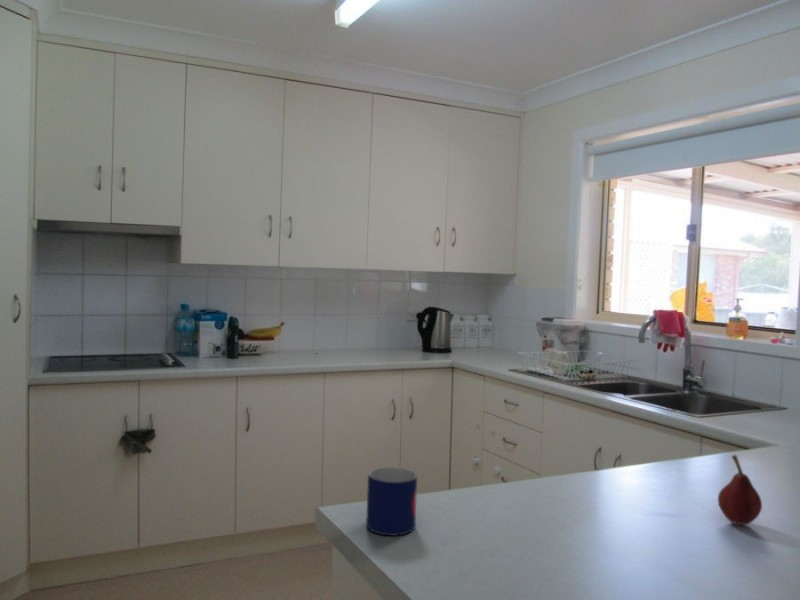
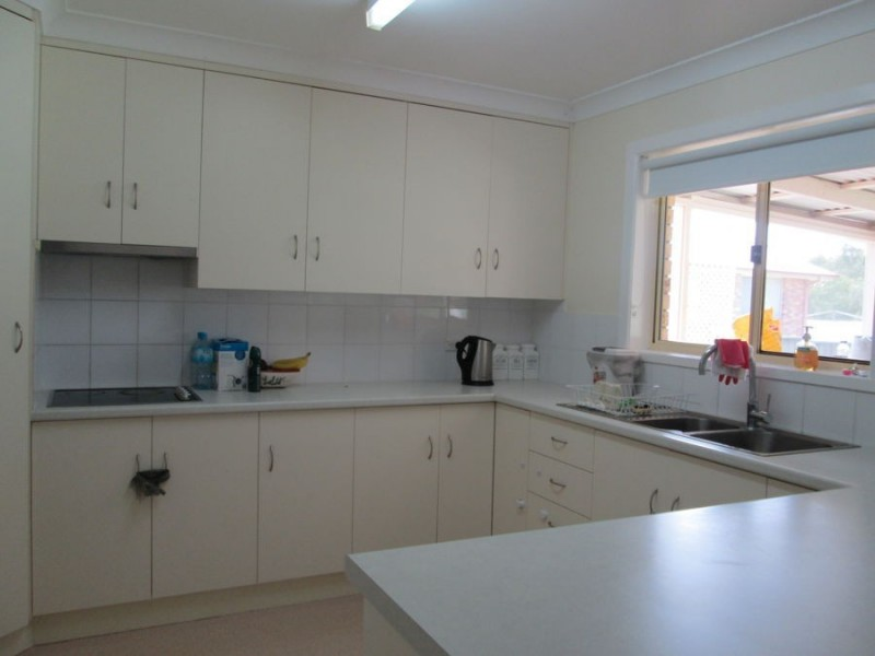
- mug [365,466,418,537]
- fruit [717,454,763,526]
